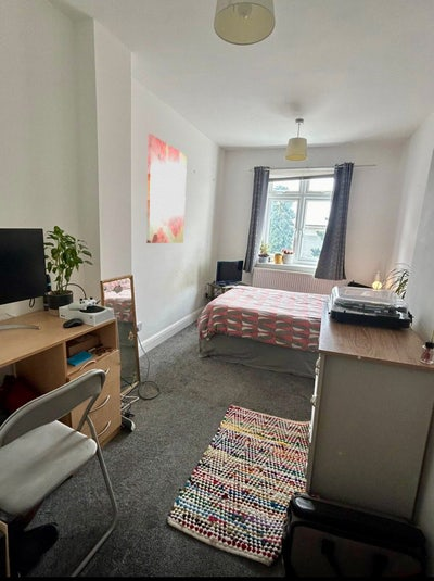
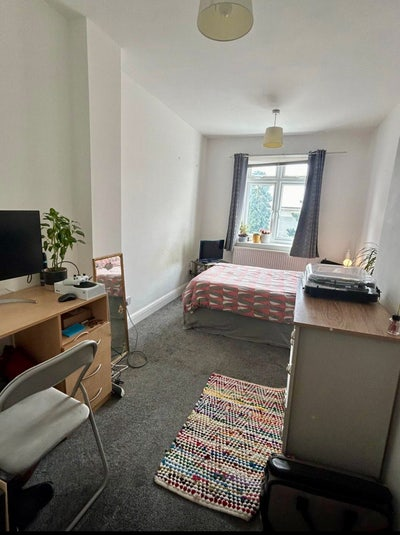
- wall art [145,132,188,244]
